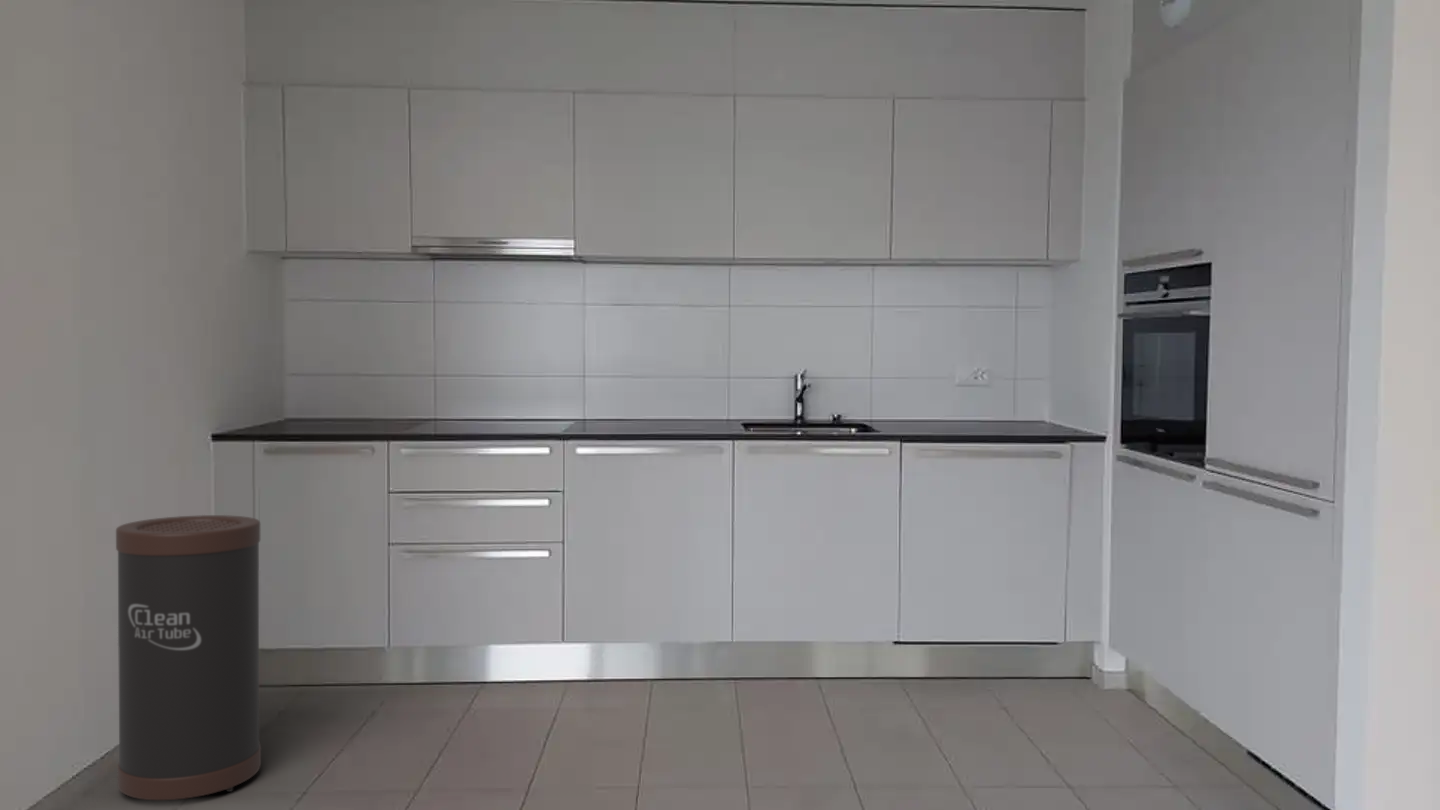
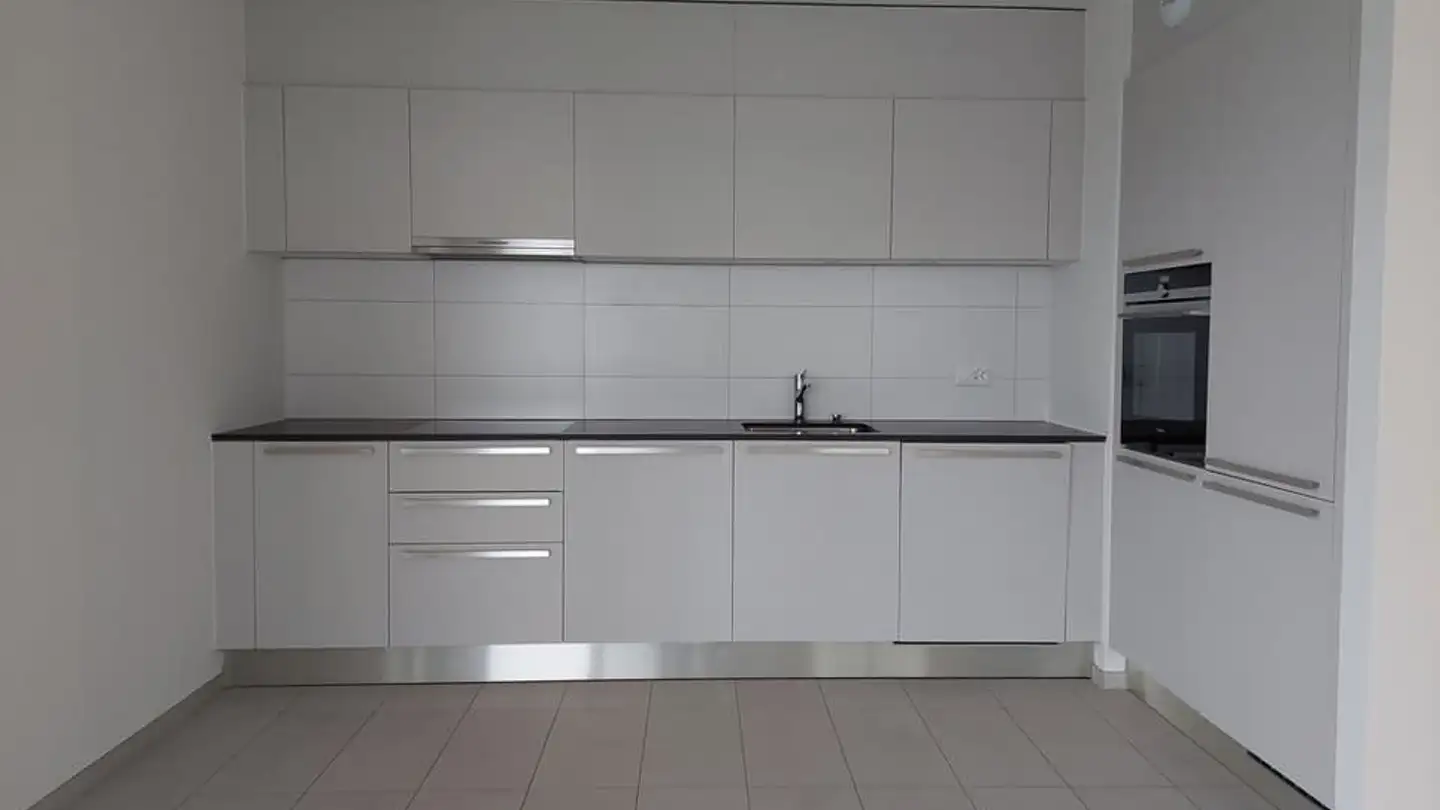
- trash can [115,514,262,801]
